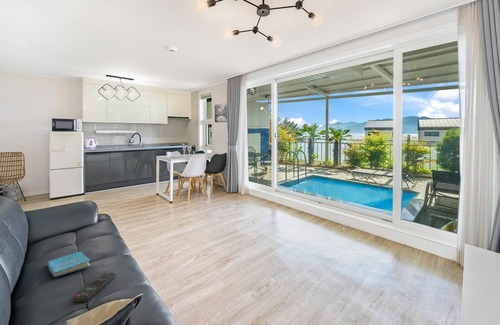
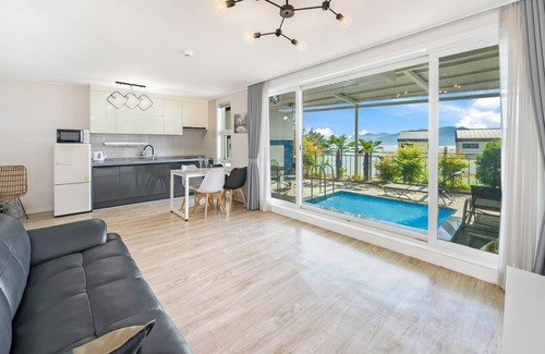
- cover [46,251,91,278]
- remote control [72,271,117,303]
